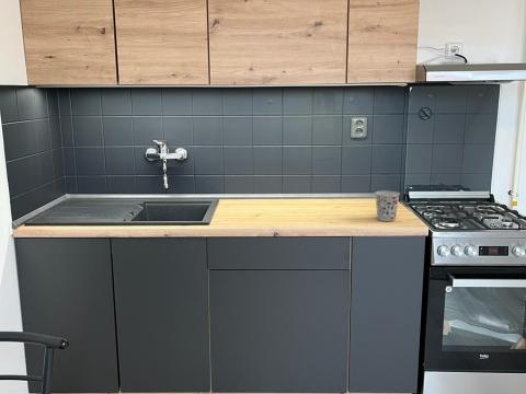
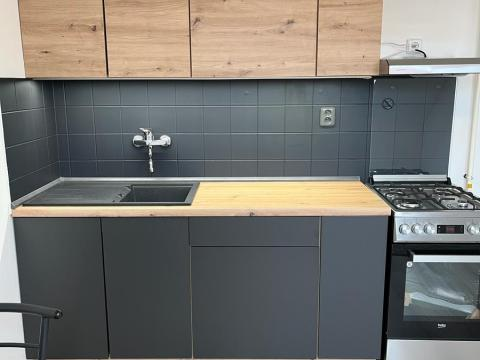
- cup [374,189,401,222]
